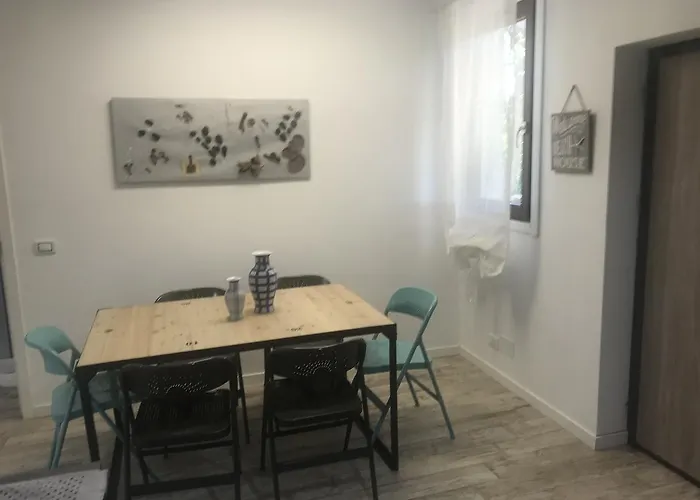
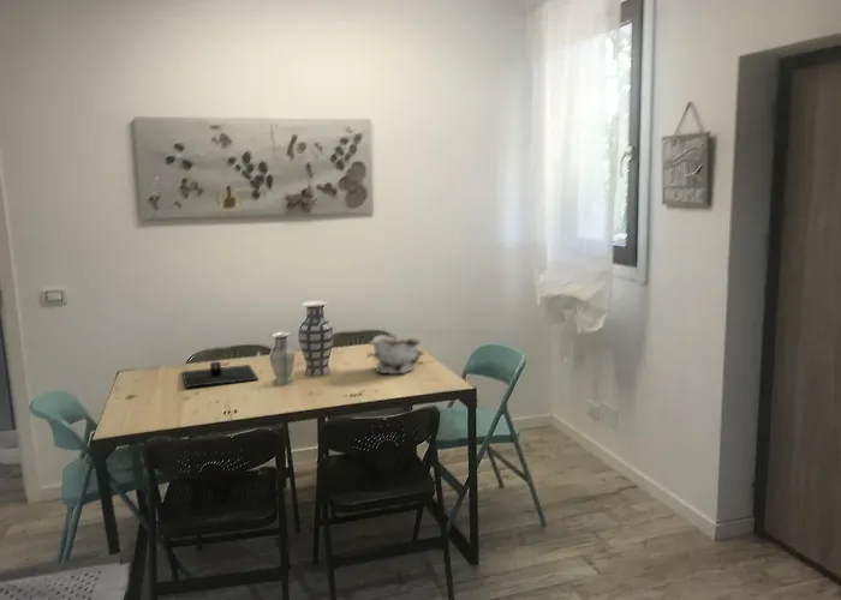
+ bowl [365,334,427,376]
+ placemat [181,360,260,389]
